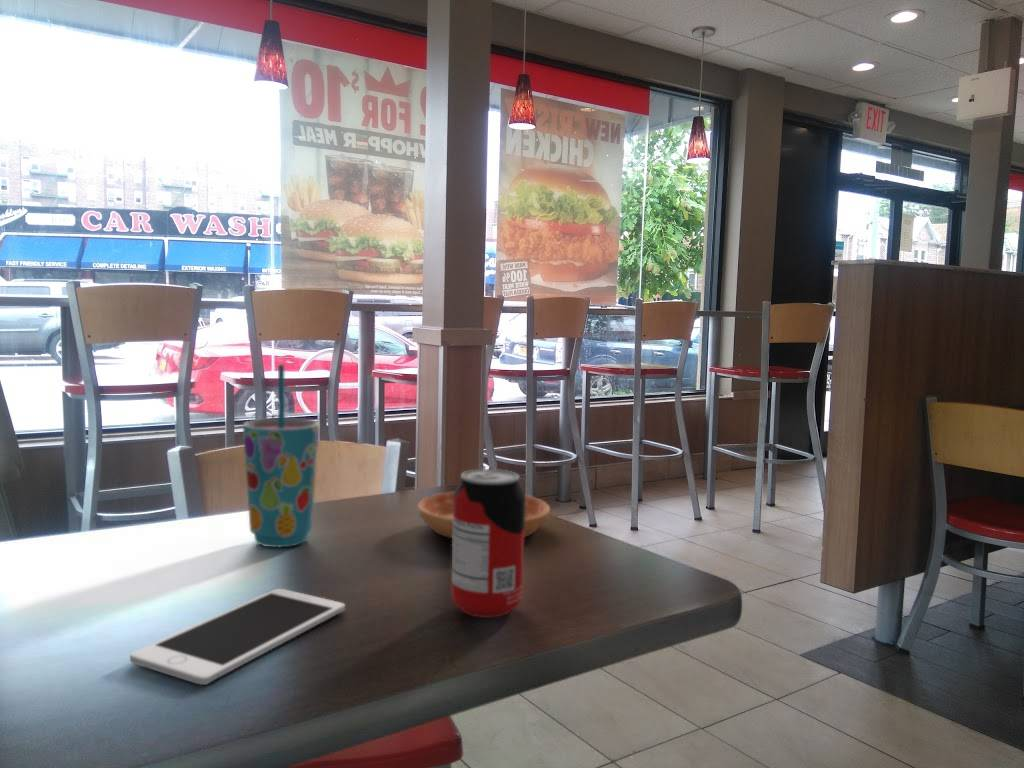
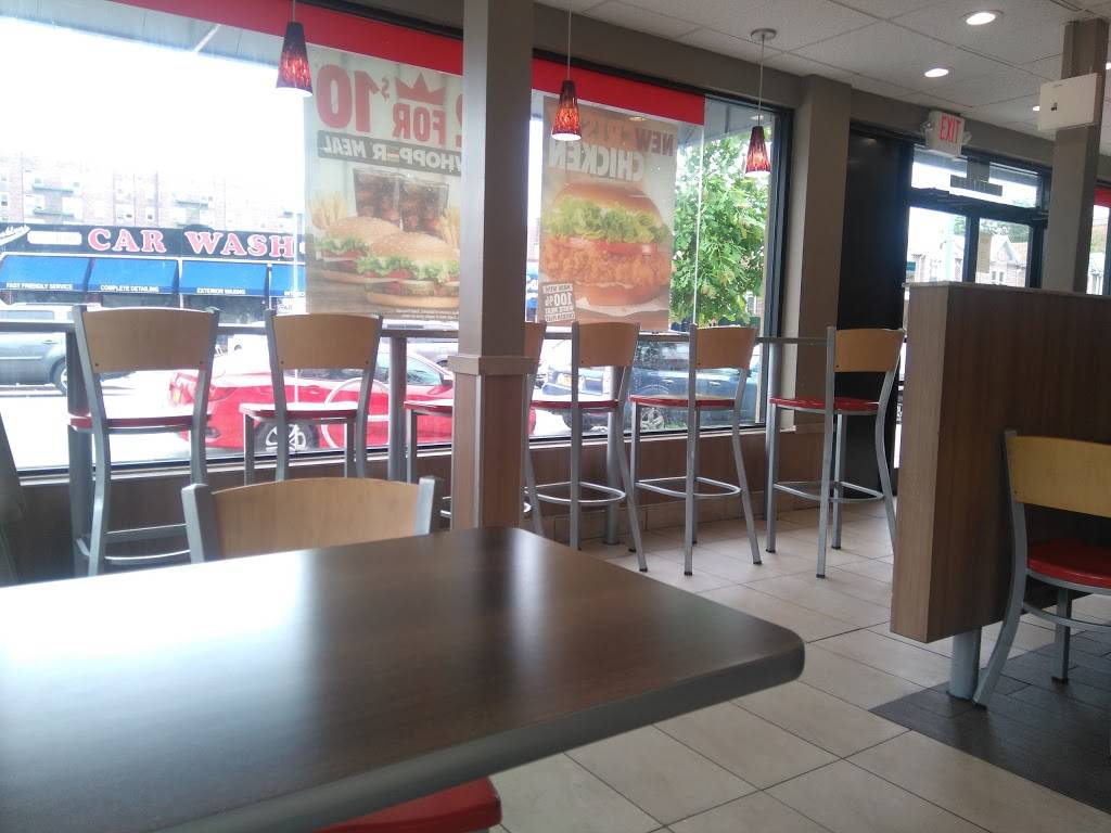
- cell phone [129,588,346,686]
- beverage can [450,468,526,619]
- saucer [417,490,551,539]
- cup [242,363,320,548]
